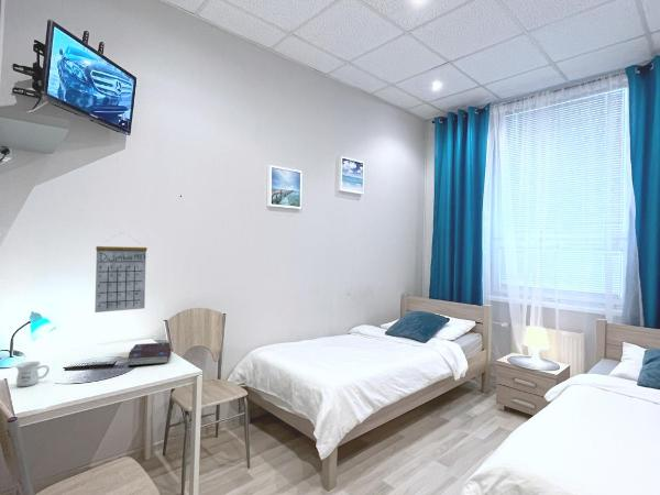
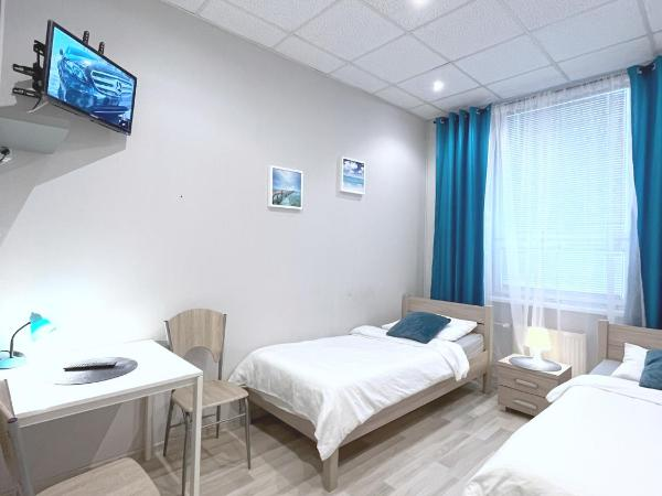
- calendar [94,231,147,314]
- mug [14,361,51,387]
- book [127,341,173,367]
